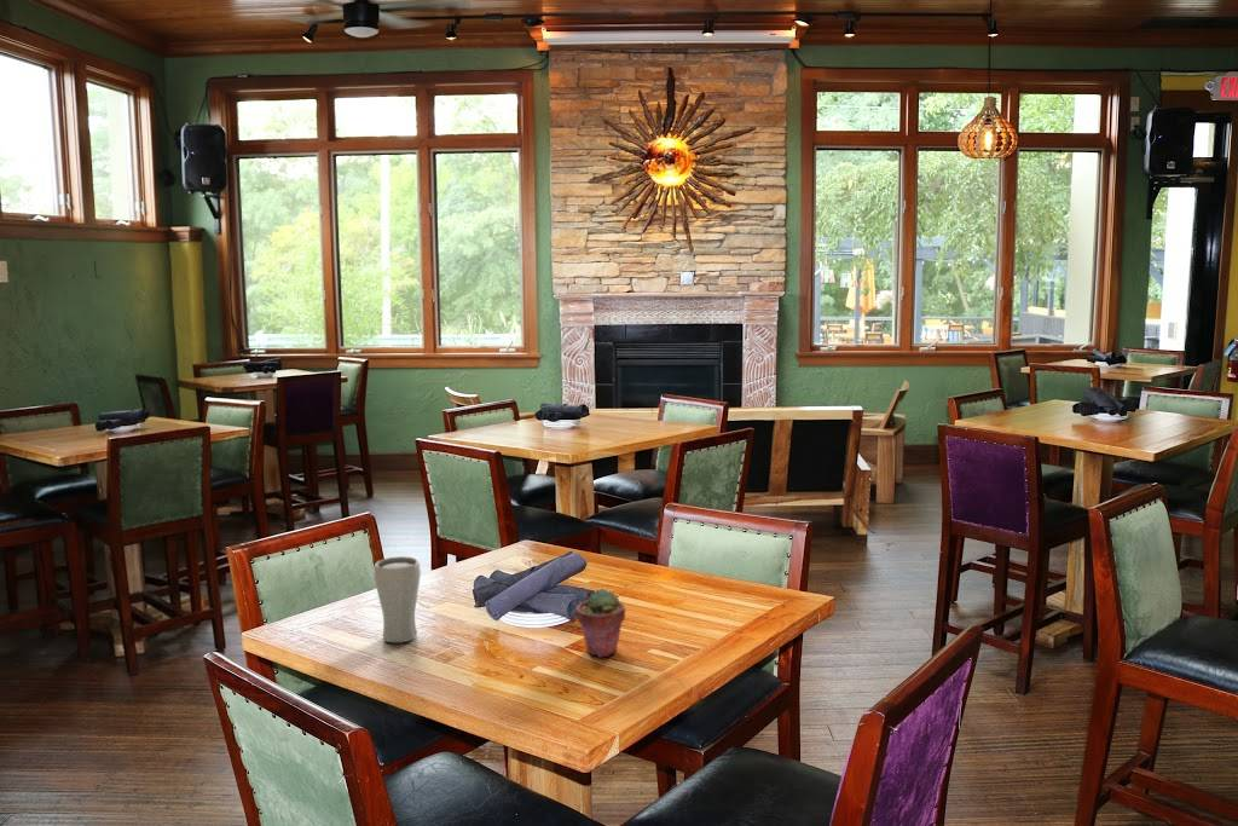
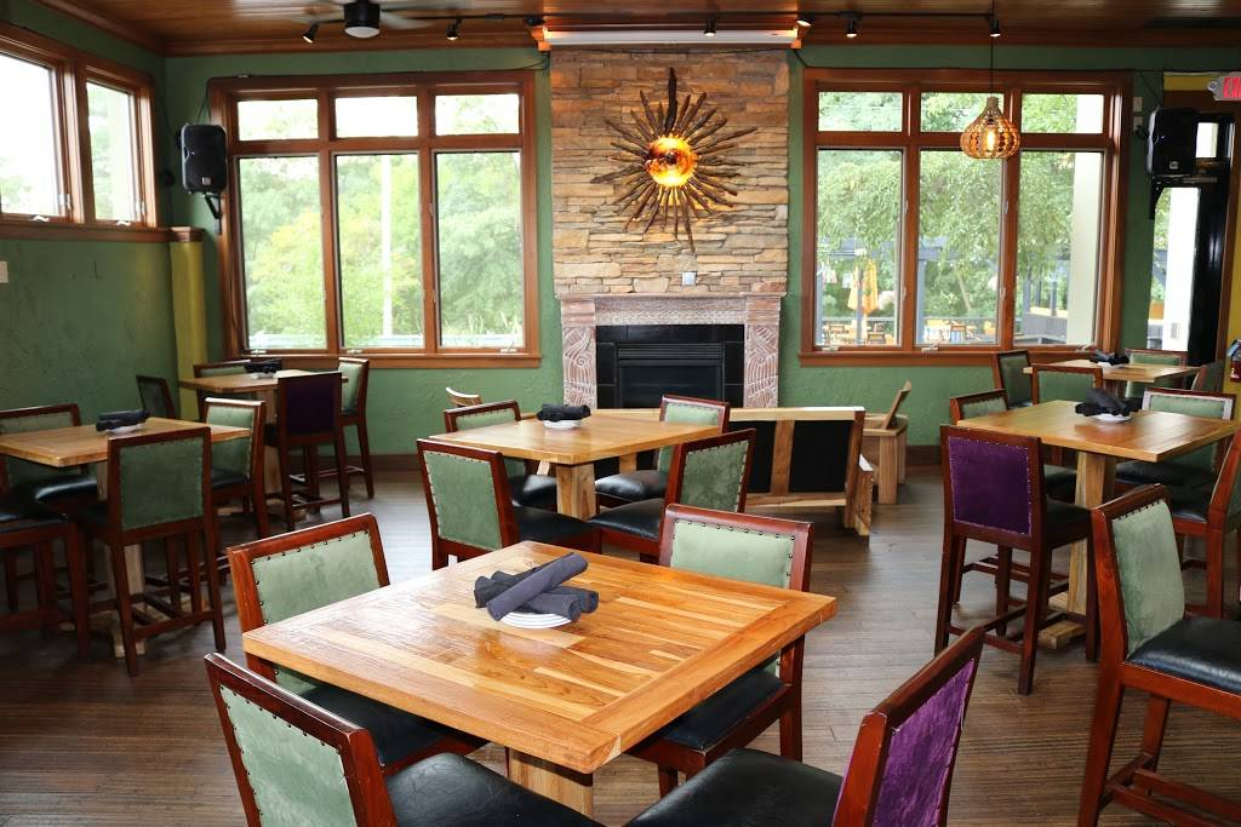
- drinking glass [372,555,422,643]
- potted succulent [574,587,626,658]
